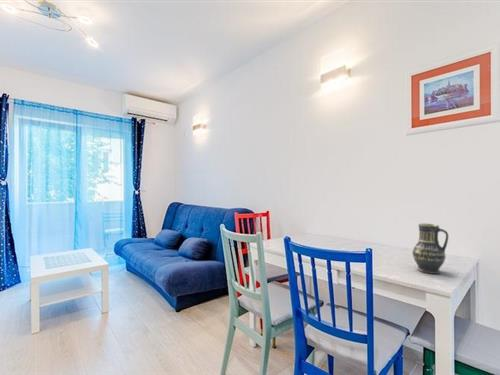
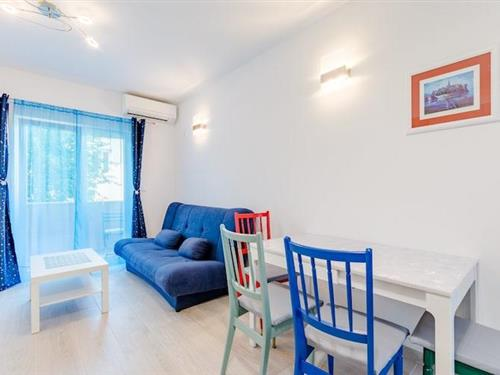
- vase [411,223,449,275]
